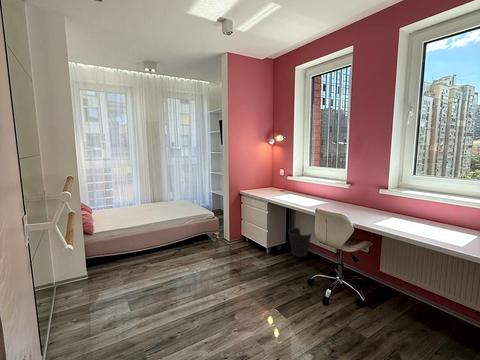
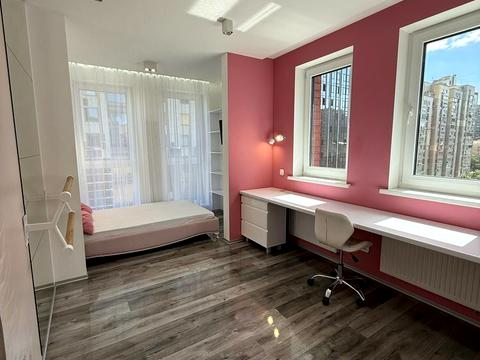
- wastebasket [287,227,313,257]
